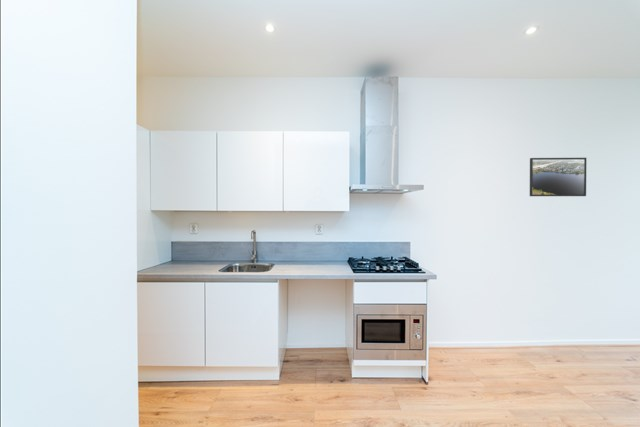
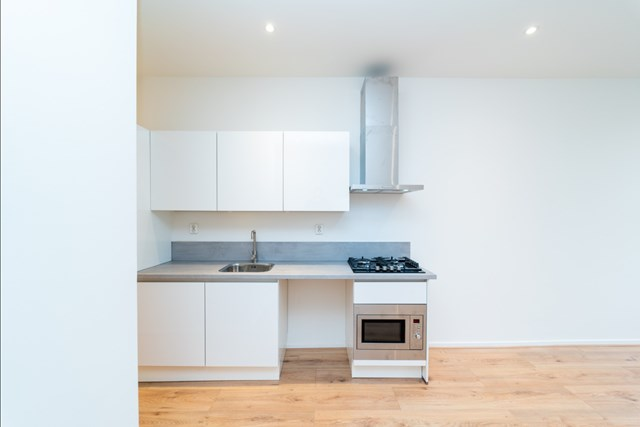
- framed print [529,157,587,197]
